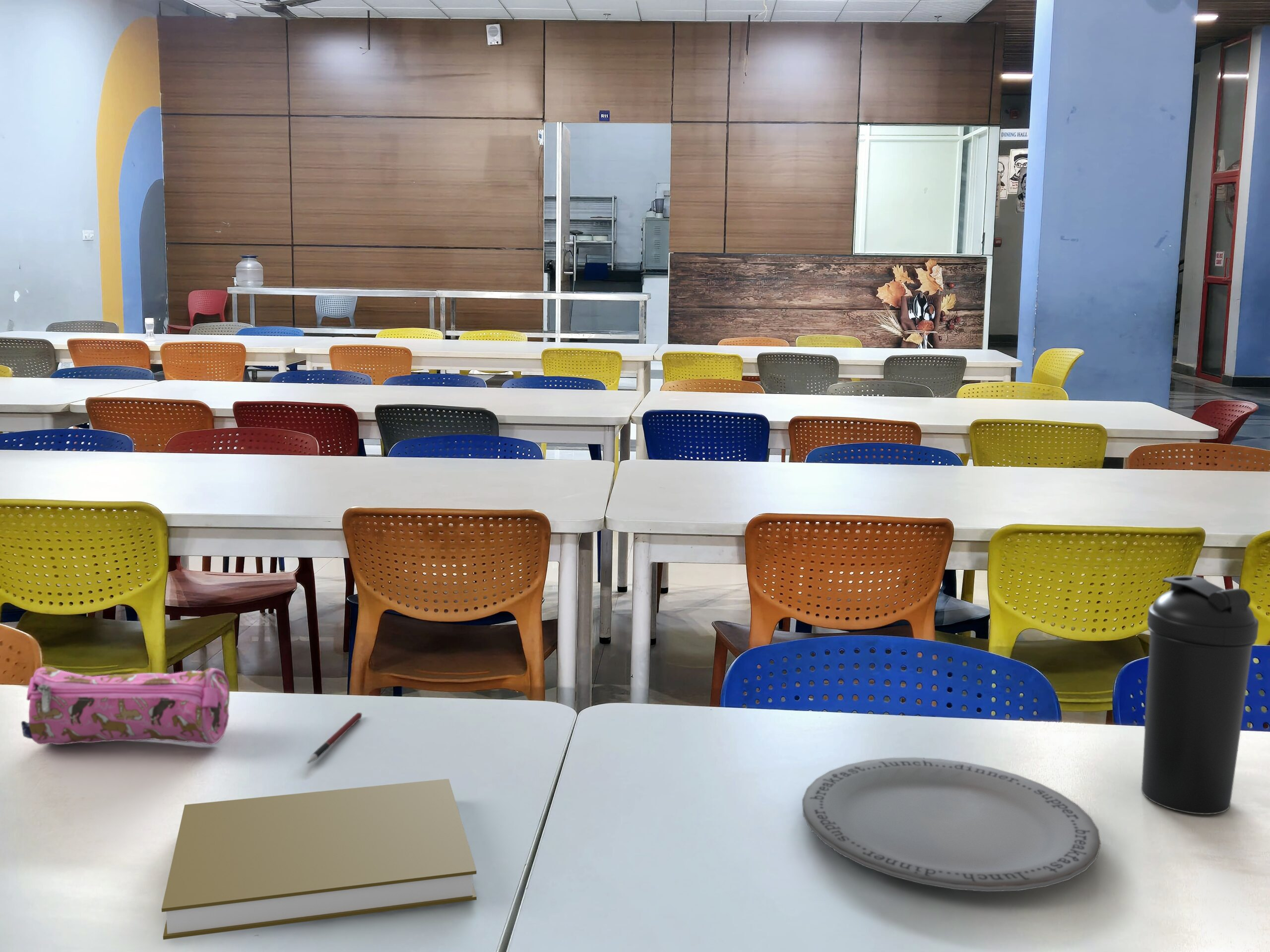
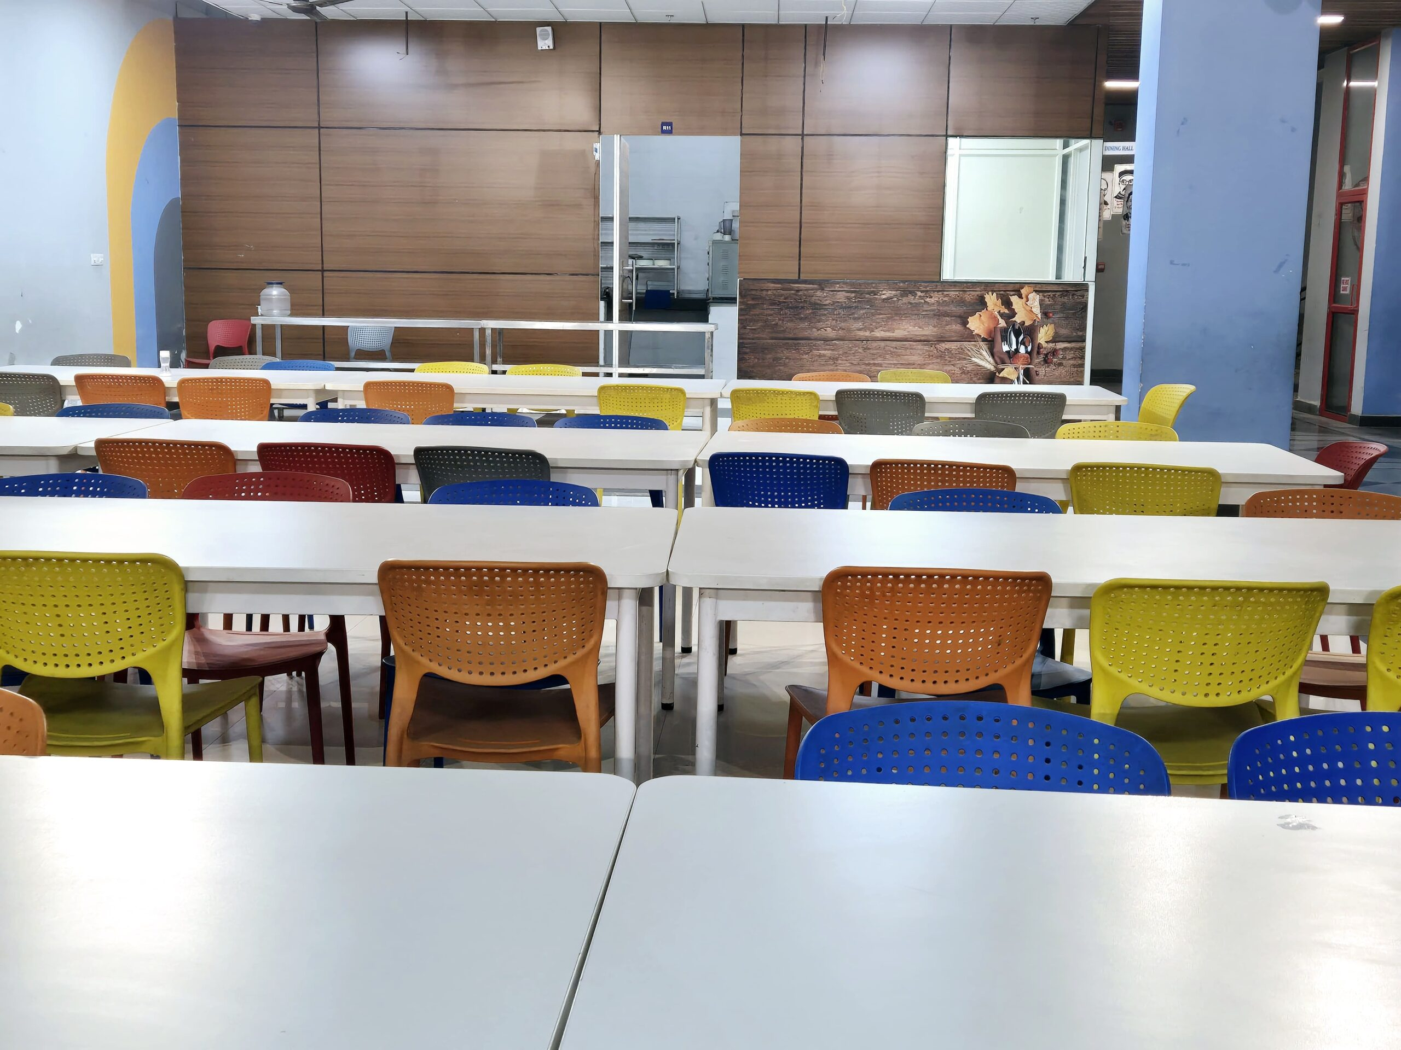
- book [161,778,477,940]
- pencil case [21,665,230,745]
- pen [307,712,363,764]
- water bottle [1141,575,1259,815]
- plate [802,757,1101,892]
